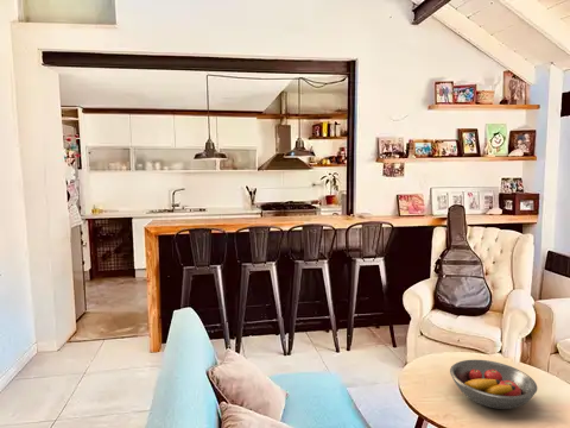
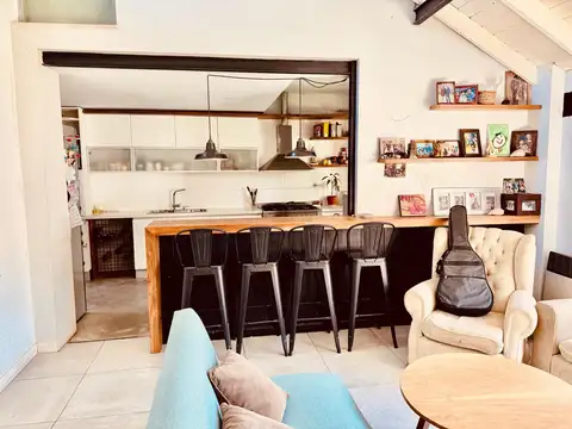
- fruit bowl [449,359,538,410]
